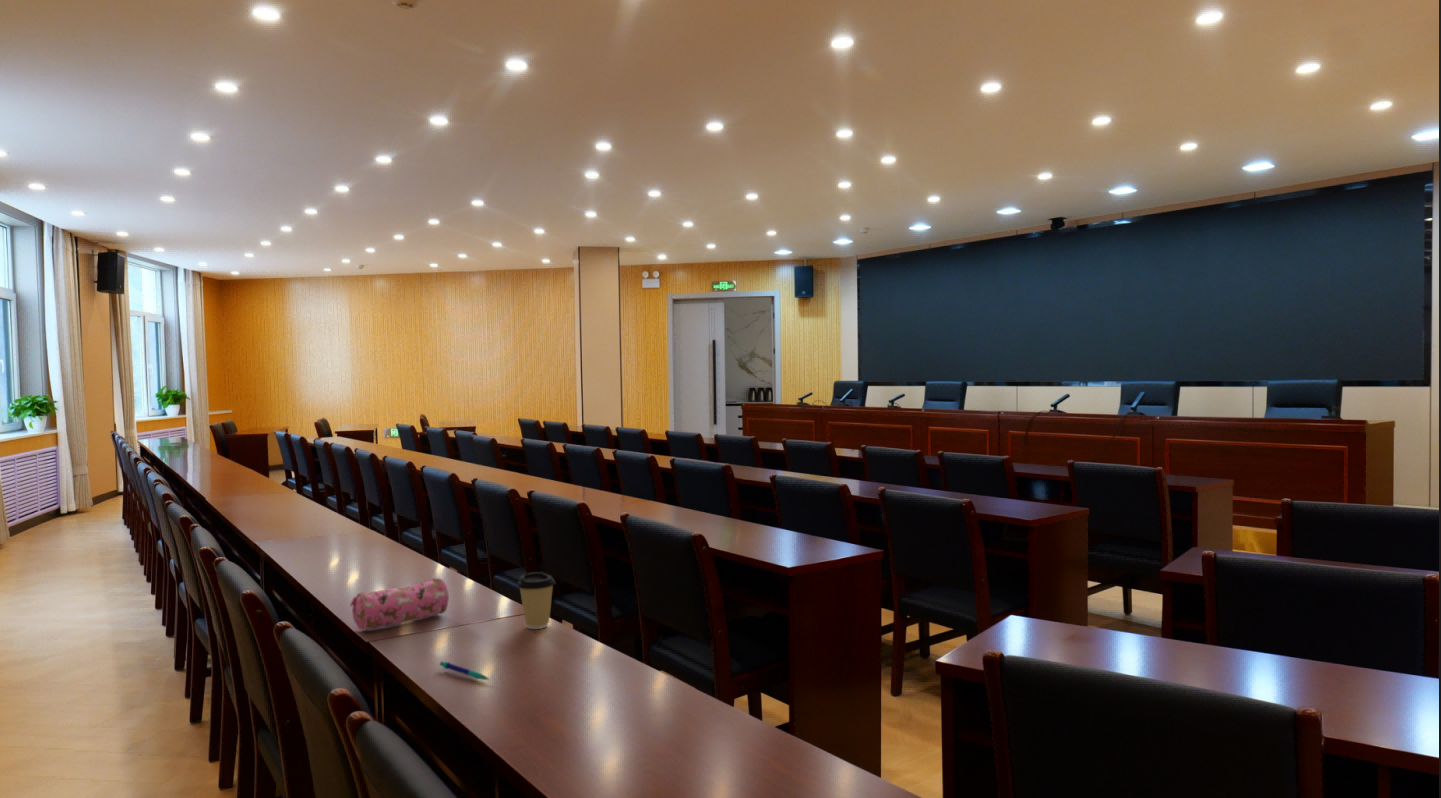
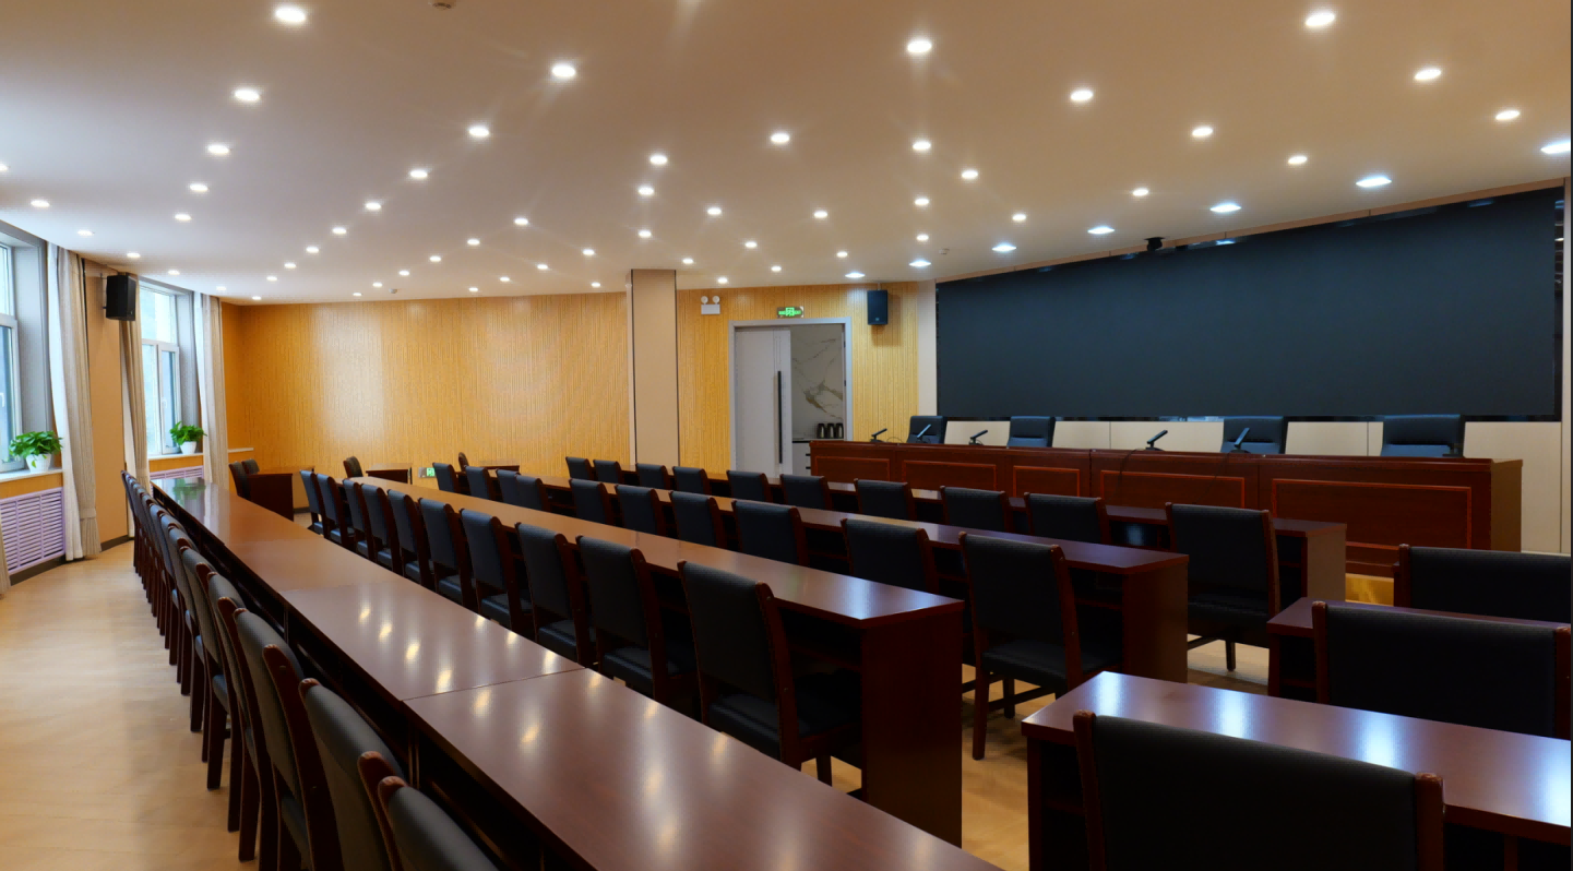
- pen [439,660,489,681]
- pencil case [349,577,450,631]
- coffee cup [516,571,557,630]
